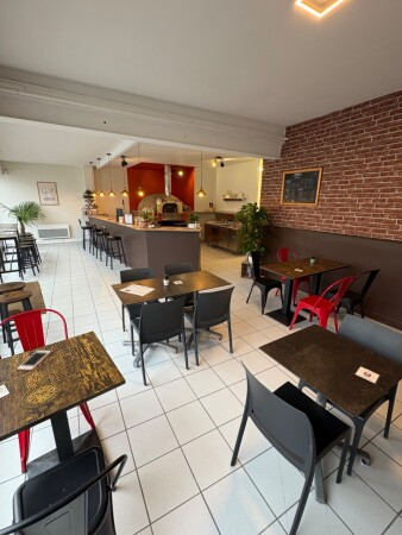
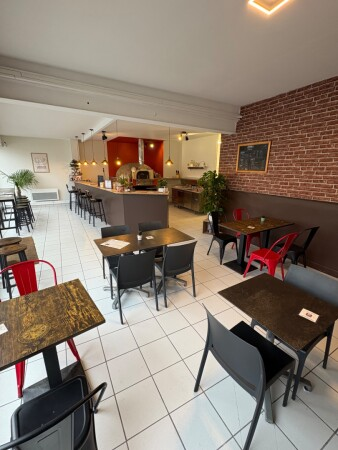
- cell phone [15,350,52,371]
